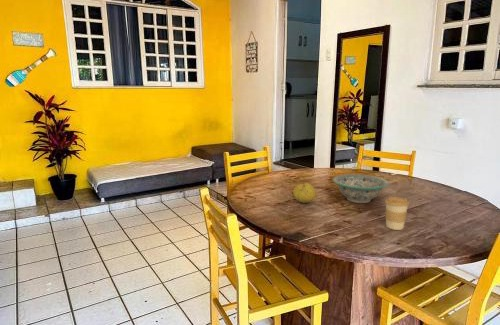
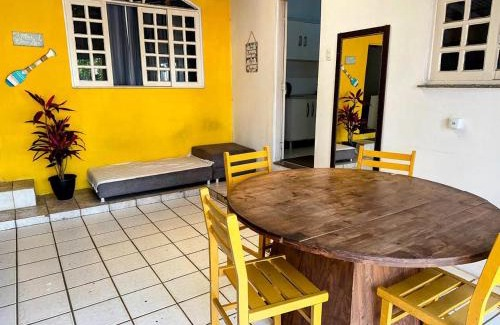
- decorative bowl [331,173,390,204]
- coffee cup [384,196,410,231]
- fruit [292,182,317,204]
